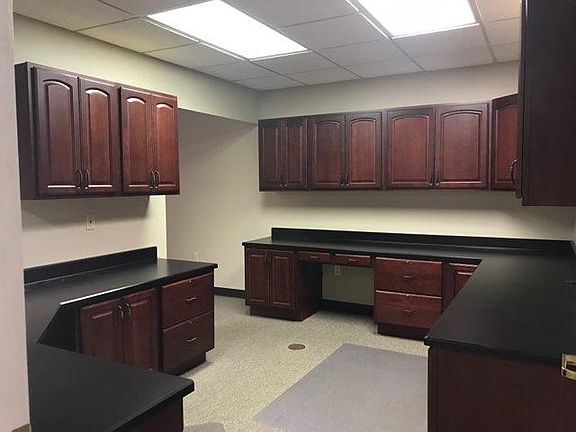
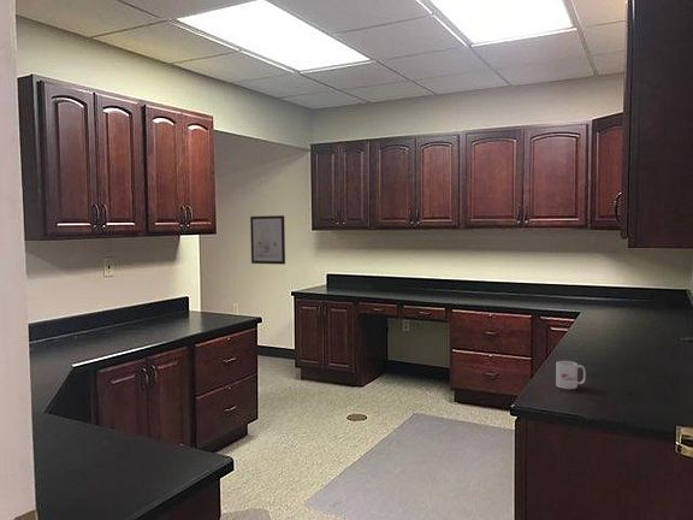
+ mug [555,360,587,390]
+ wall art [249,214,286,265]
